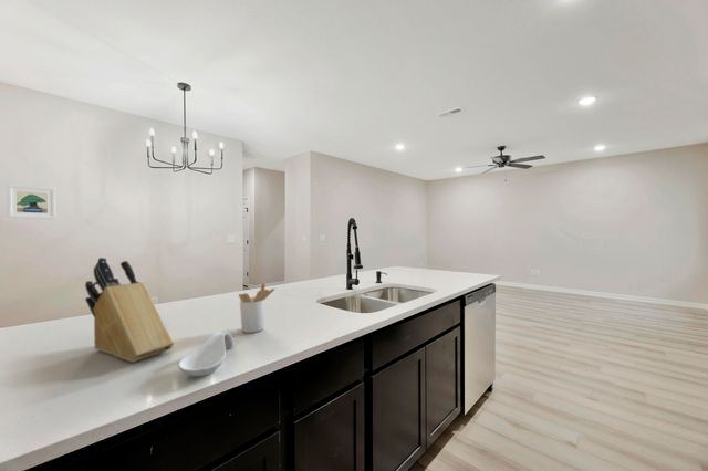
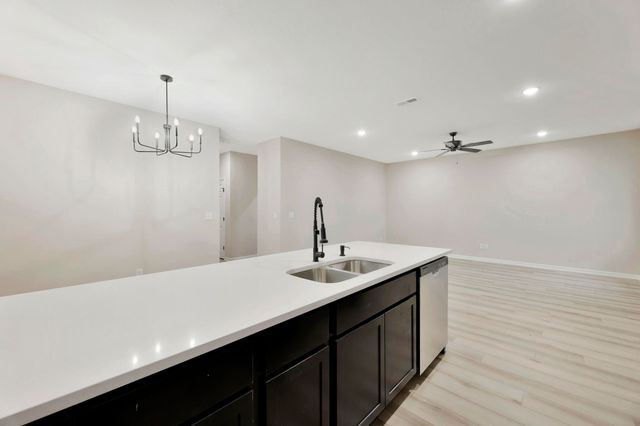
- knife block [84,257,175,364]
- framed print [7,184,56,220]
- spoon rest [177,331,236,377]
- utensil holder [238,282,275,334]
